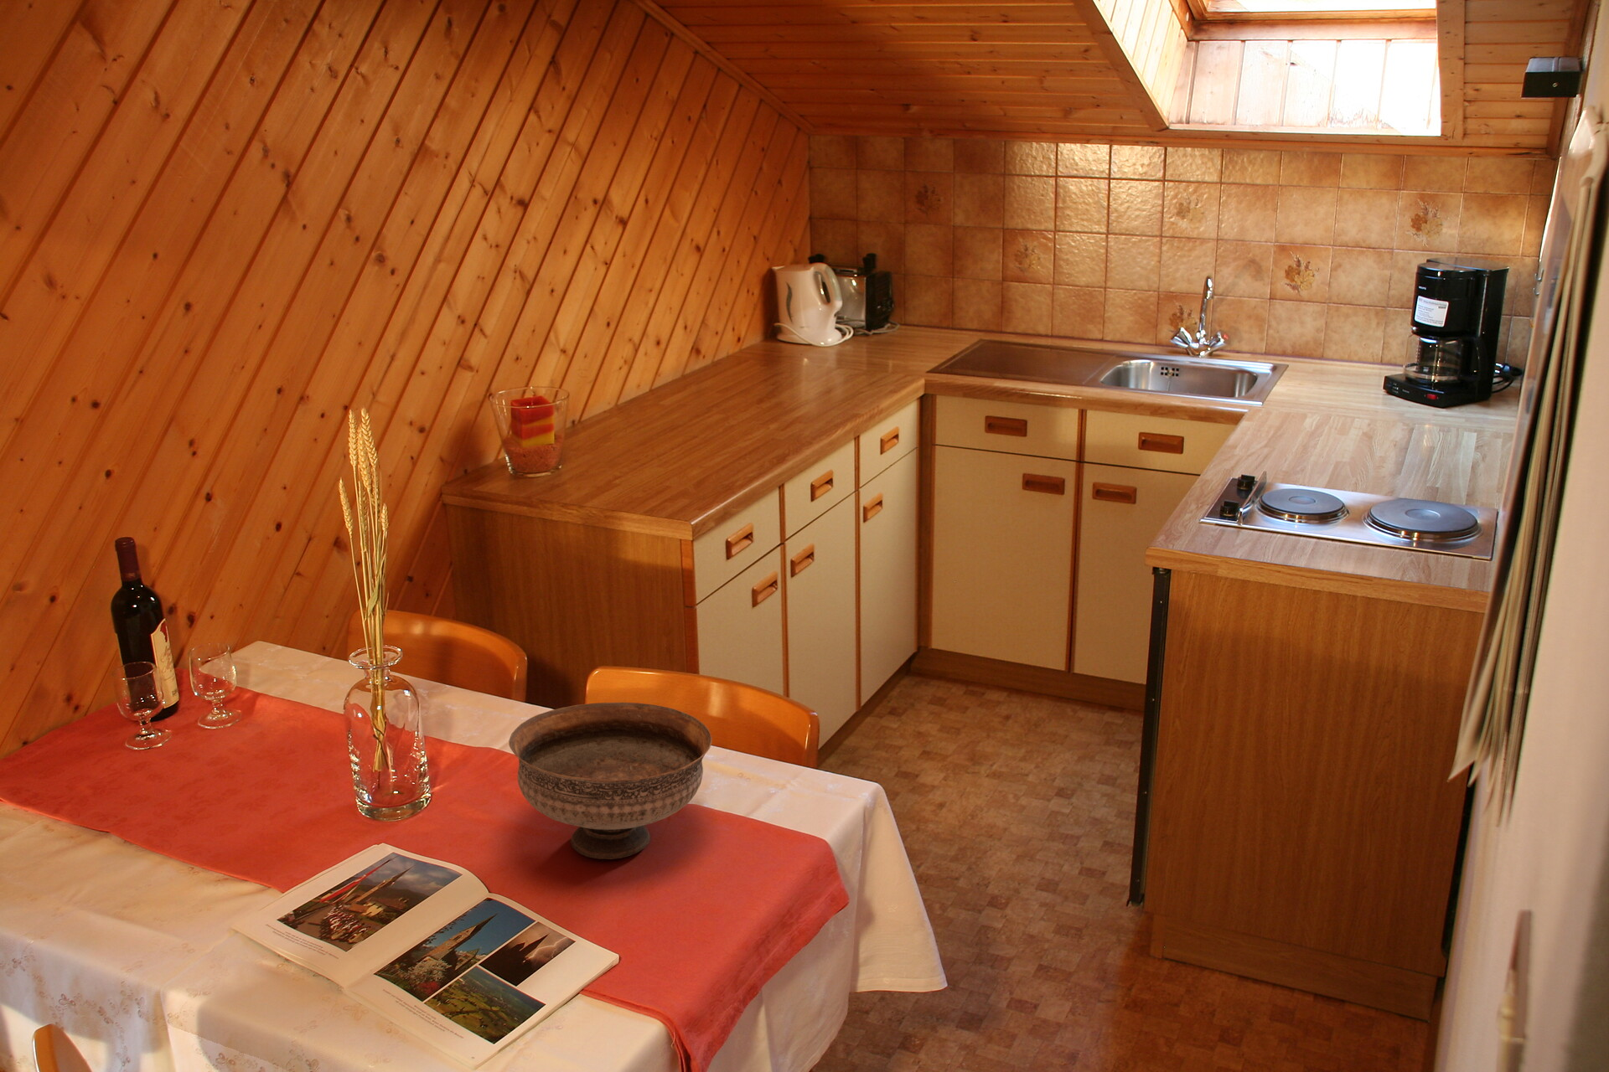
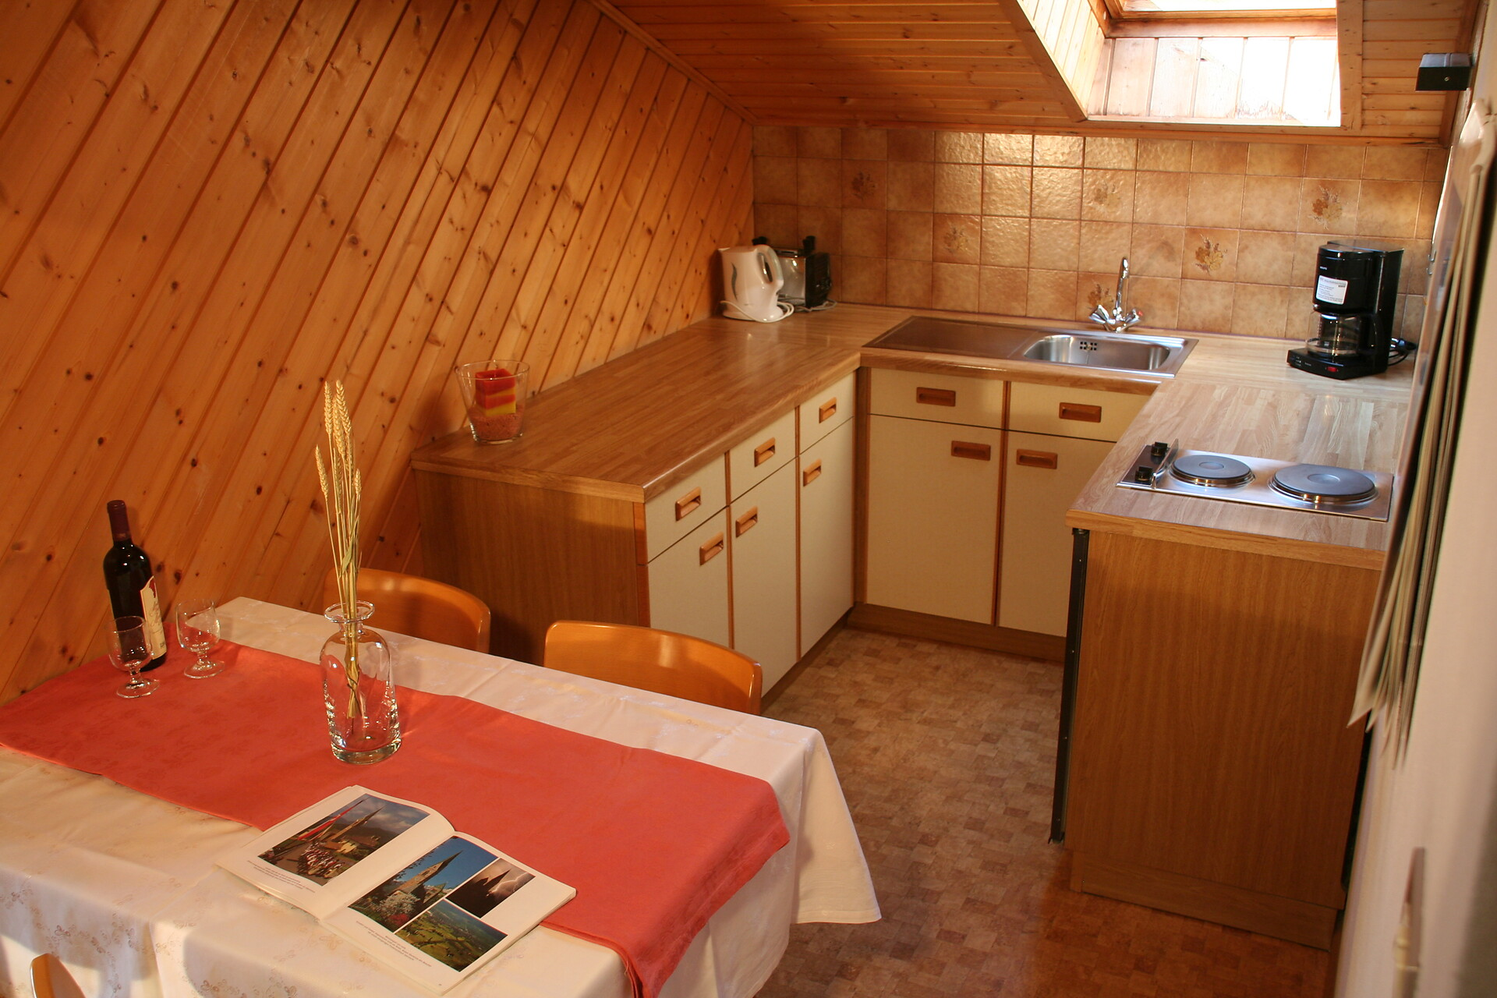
- bowl [508,702,712,860]
